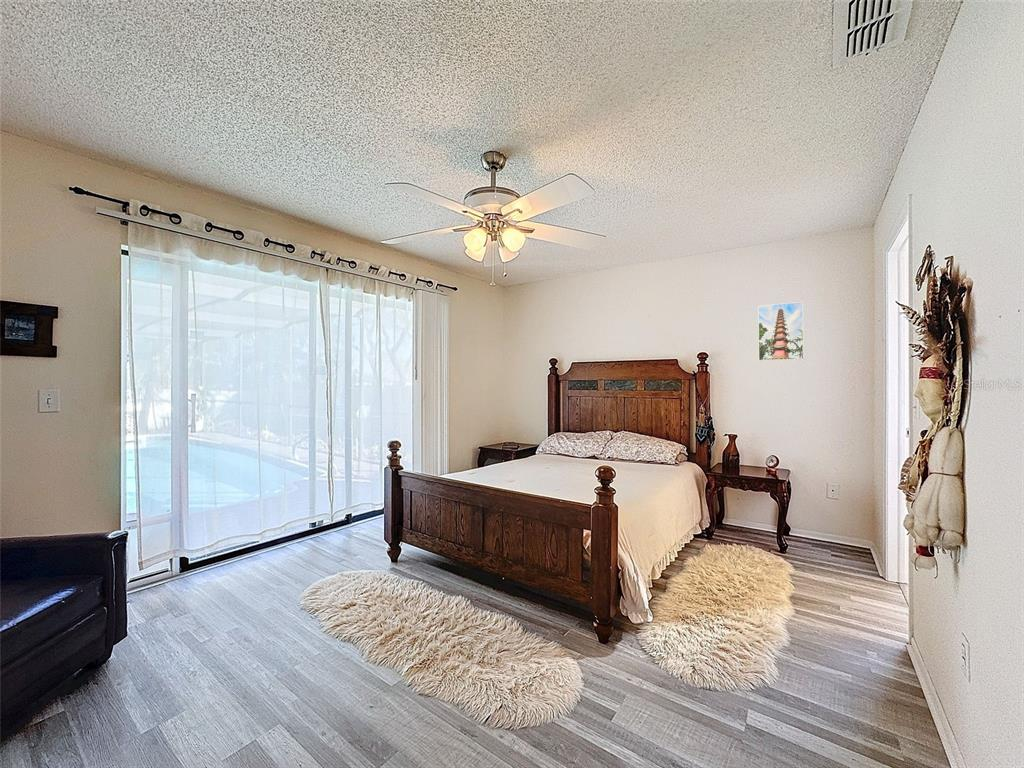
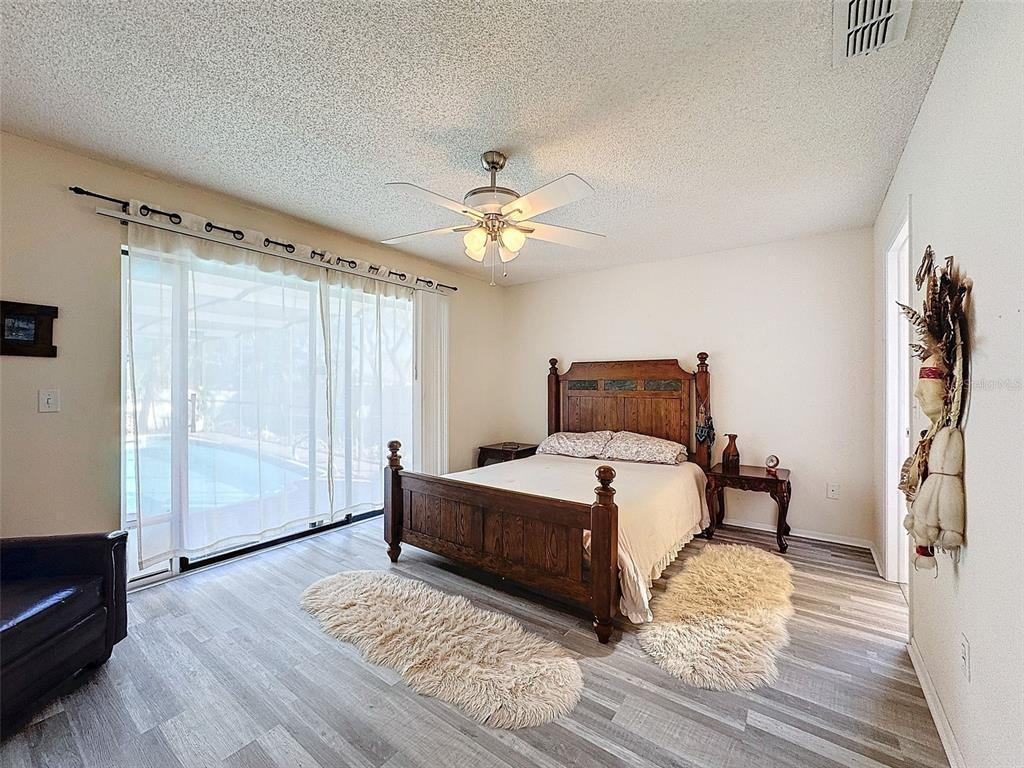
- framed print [757,301,805,362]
